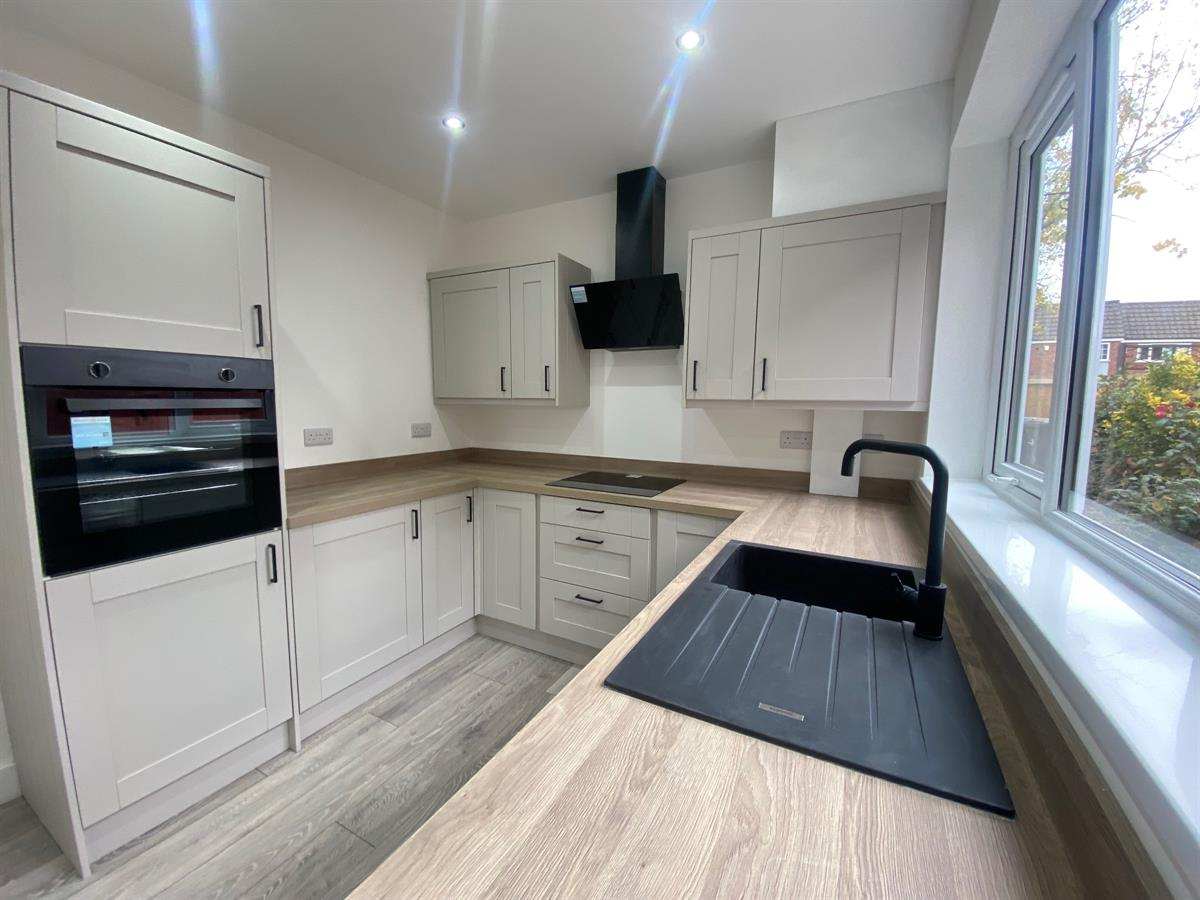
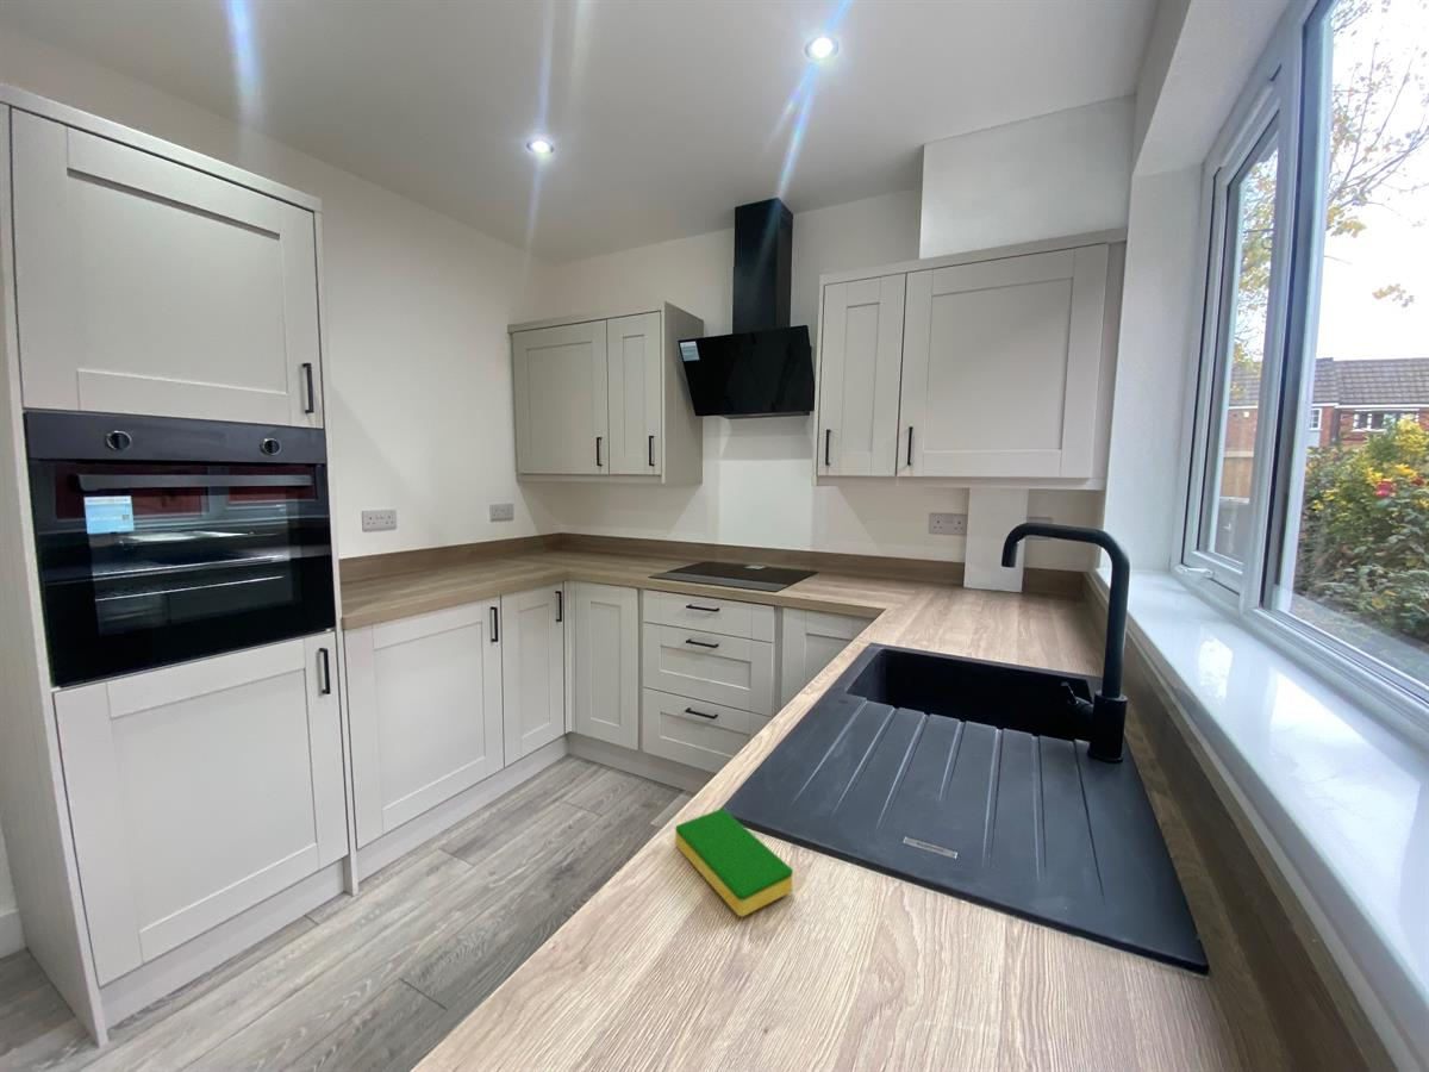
+ dish sponge [674,808,794,917]
